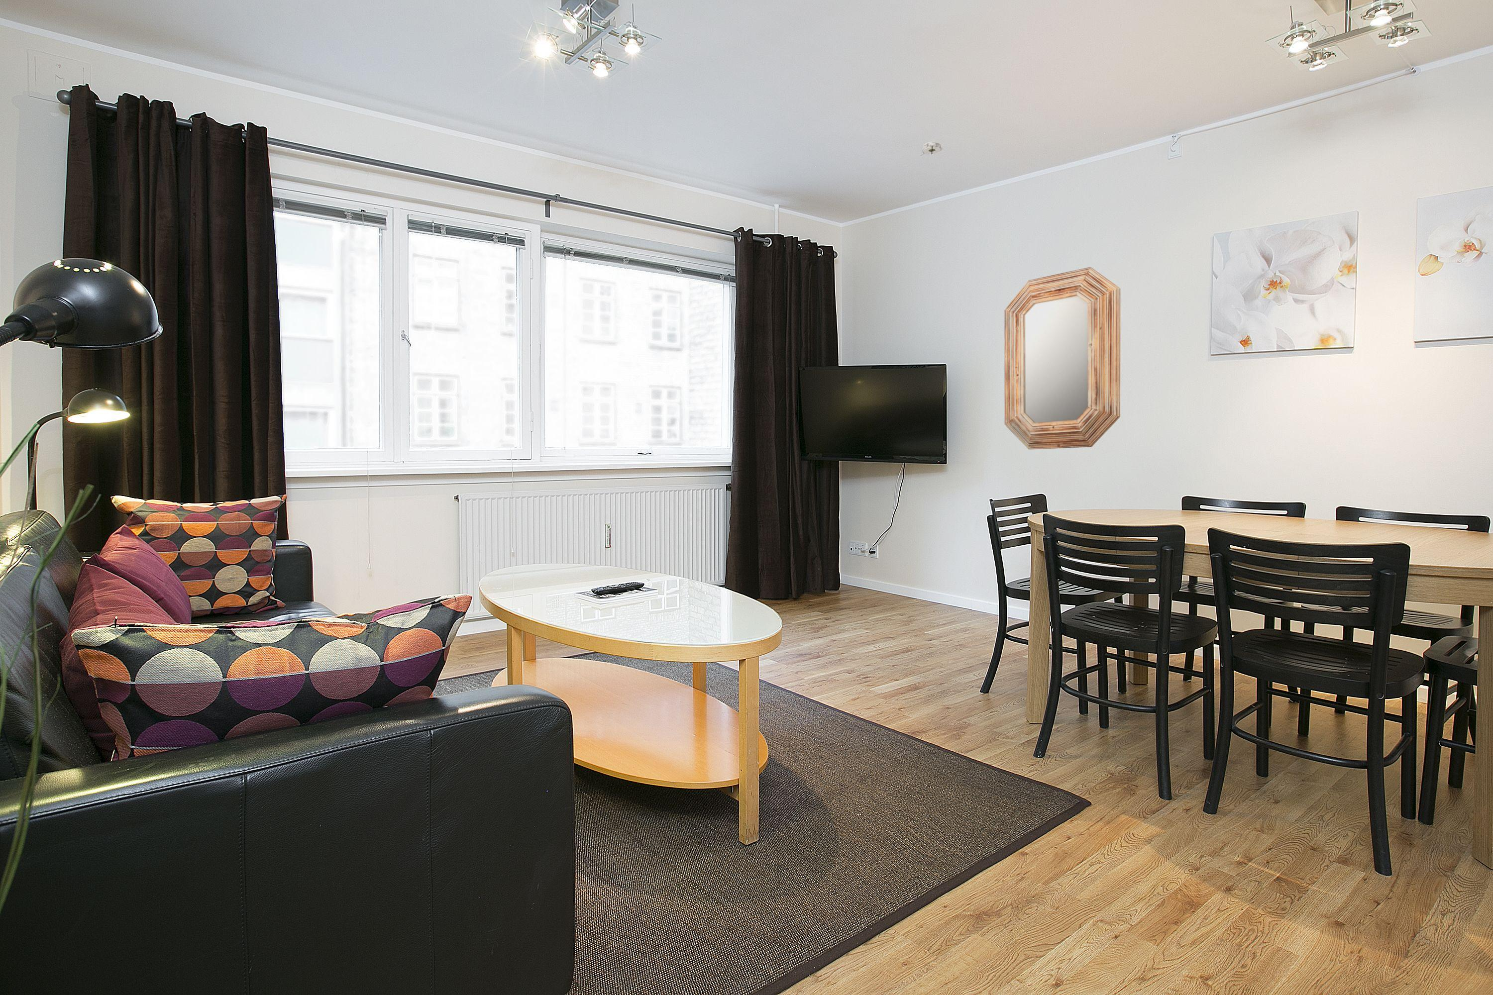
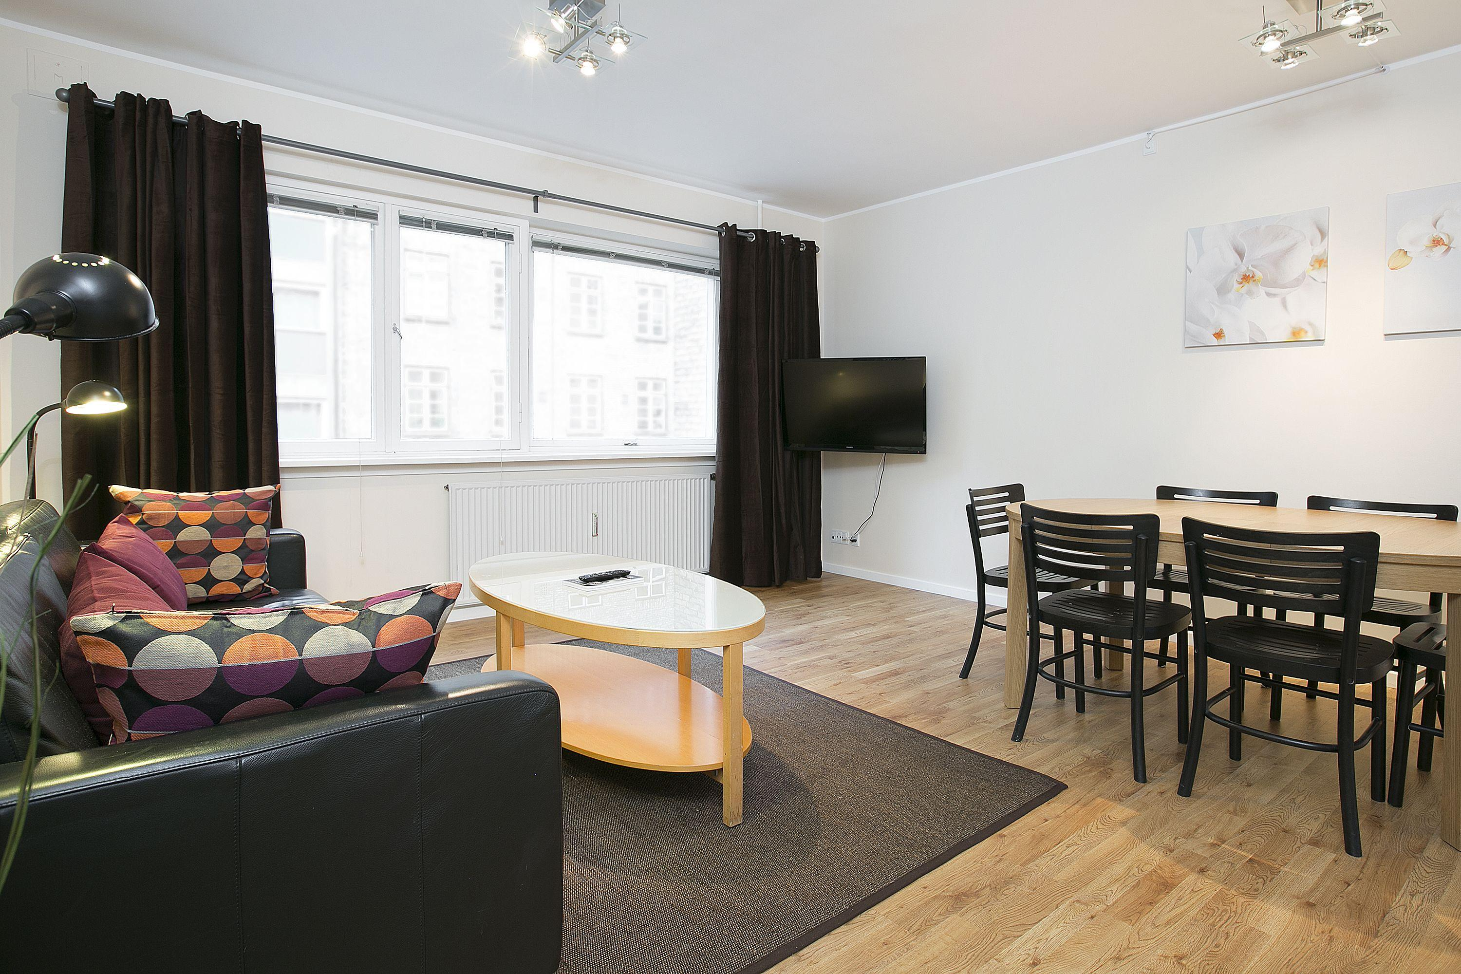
- home mirror [1004,267,1121,450]
- smoke detector [920,141,943,157]
